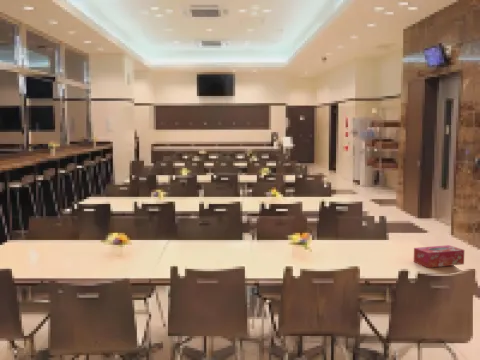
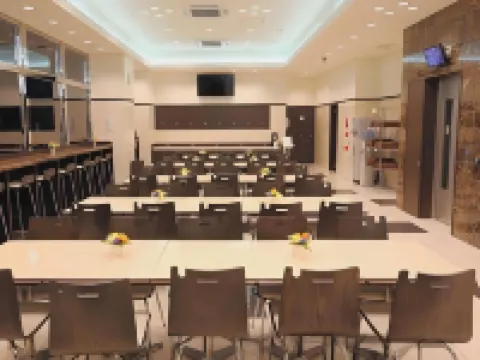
- tissue box [413,244,465,269]
